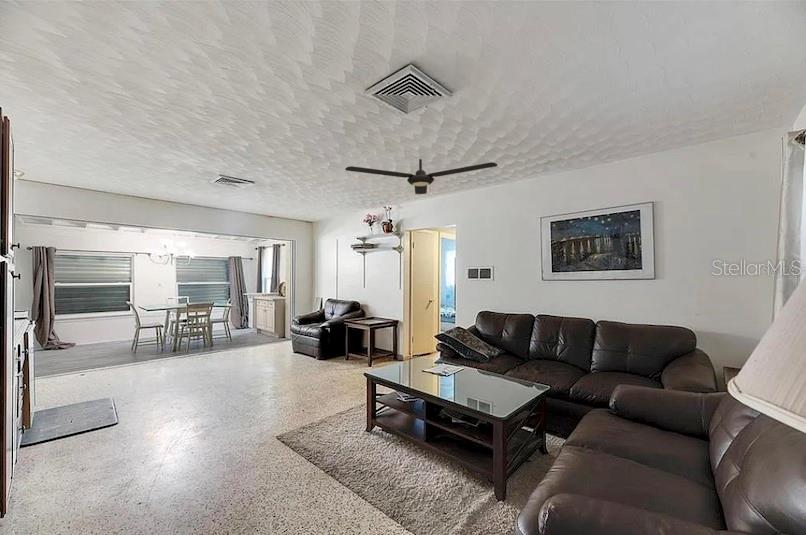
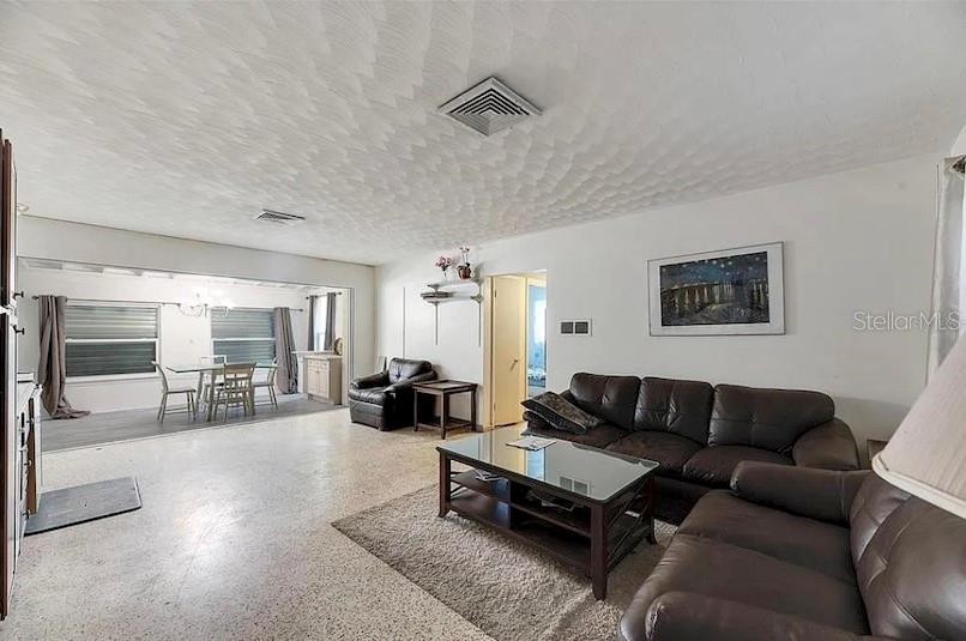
- ceiling fan [344,158,498,195]
